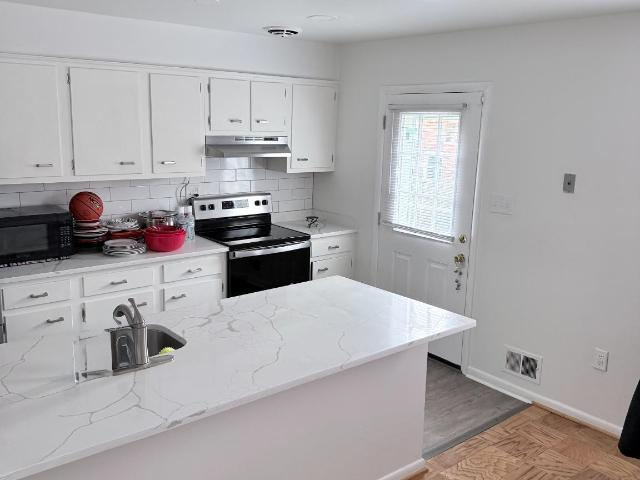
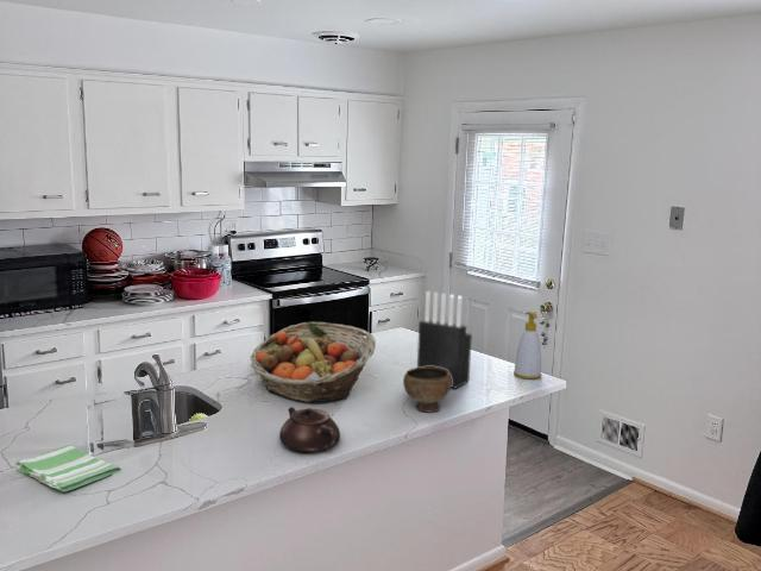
+ knife block [416,290,473,390]
+ fruit basket [250,321,377,403]
+ dish towel [14,444,122,492]
+ bowl [402,366,452,413]
+ teapot [278,406,341,453]
+ soap bottle [512,310,542,379]
